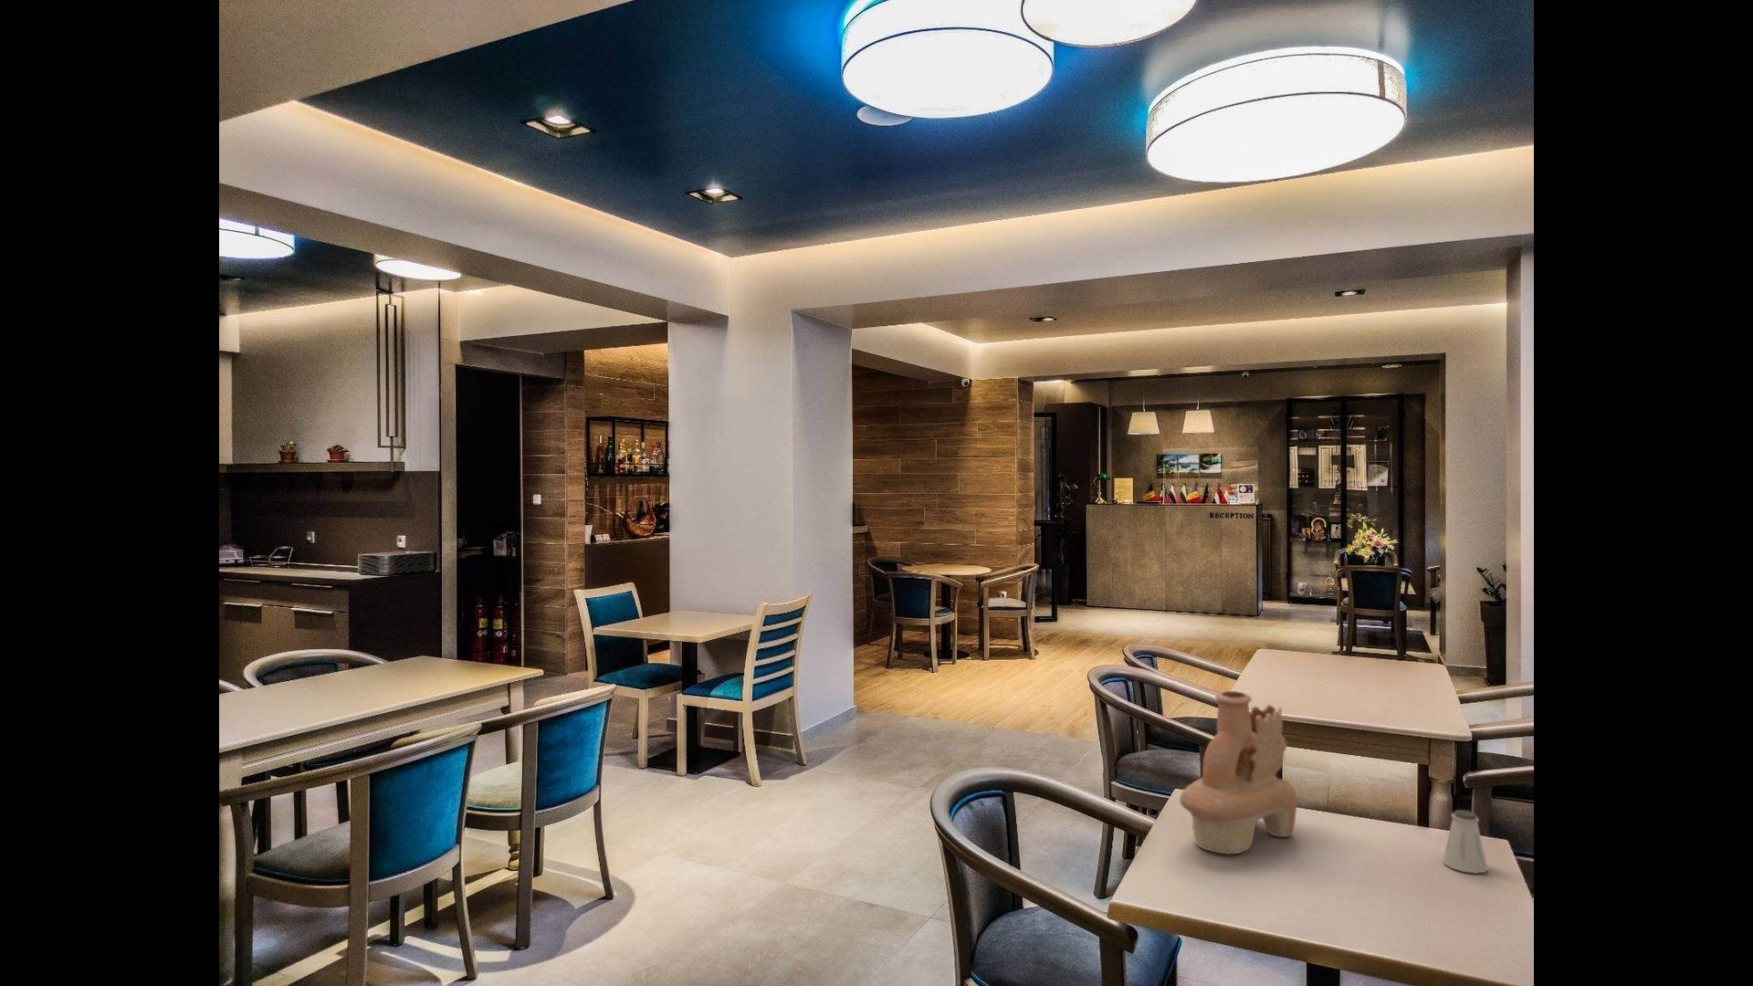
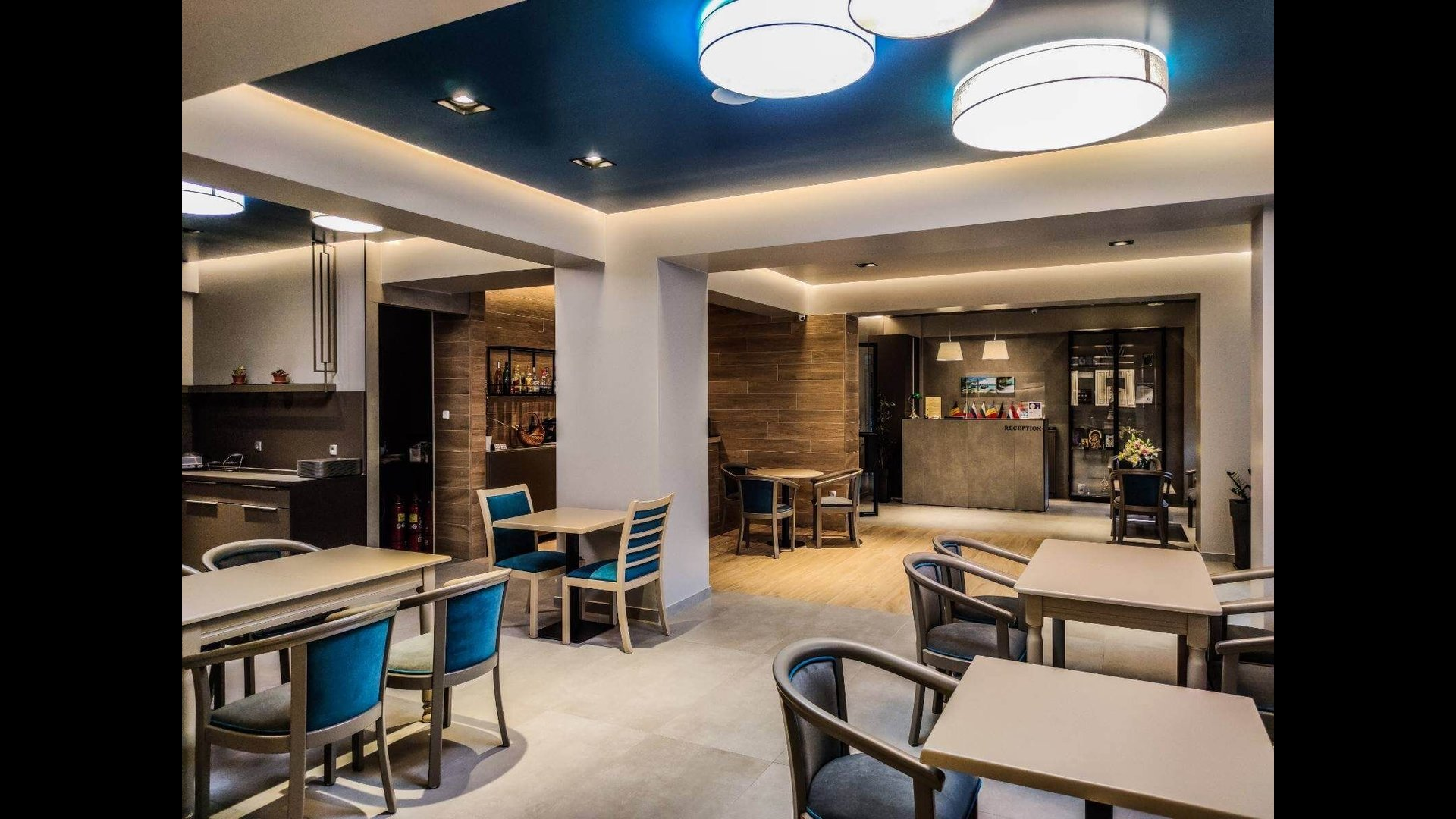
- decorative vase [1179,690,1298,856]
- saltshaker [1441,809,1489,874]
